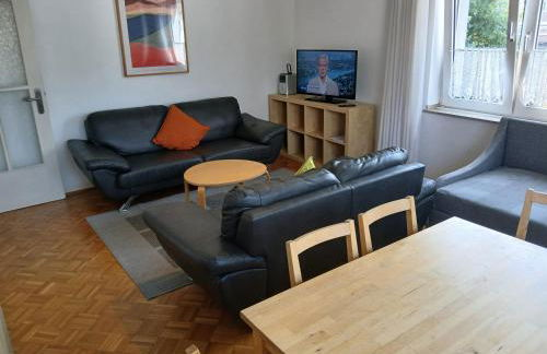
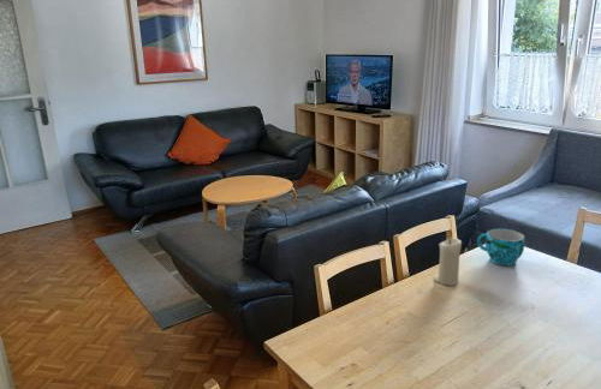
+ candle [433,238,463,287]
+ cup [476,228,525,267]
